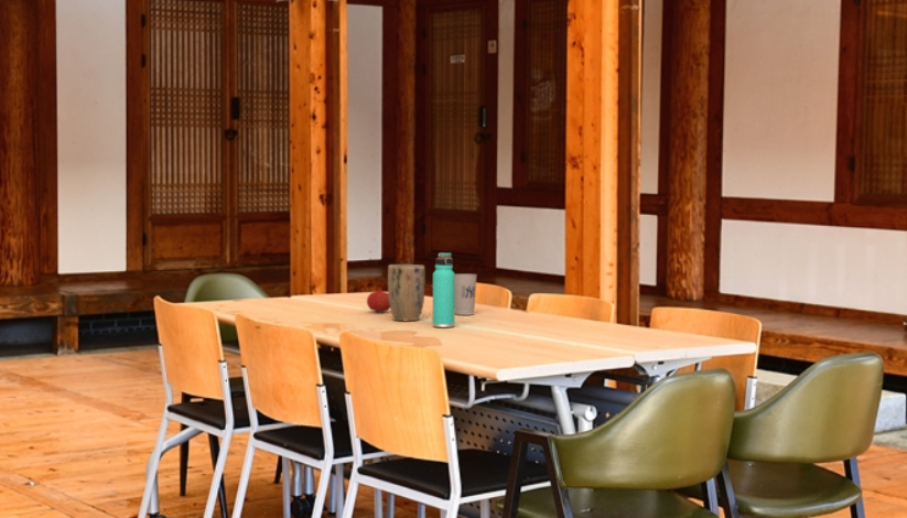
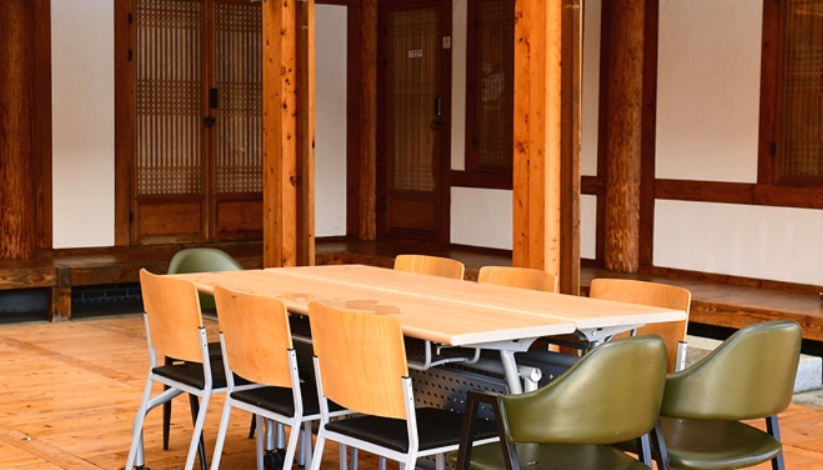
- cup [454,273,478,316]
- fruit [366,285,390,314]
- thermos bottle [432,251,456,328]
- plant pot [387,263,426,322]
